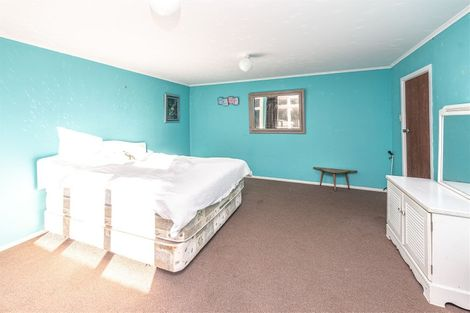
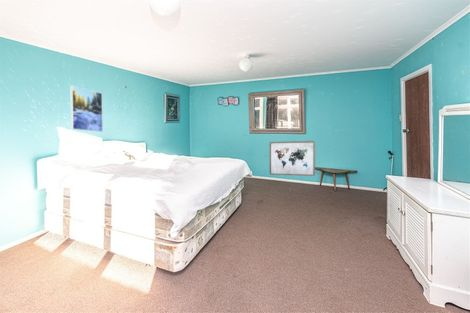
+ wall art [269,140,316,177]
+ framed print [69,84,104,133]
